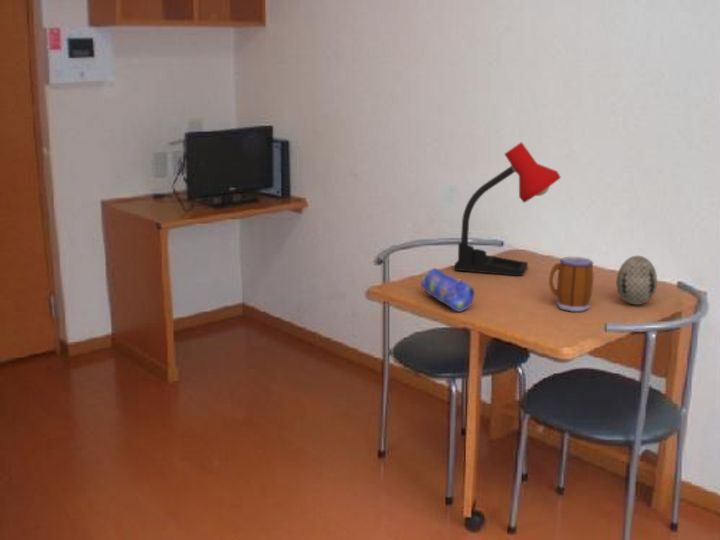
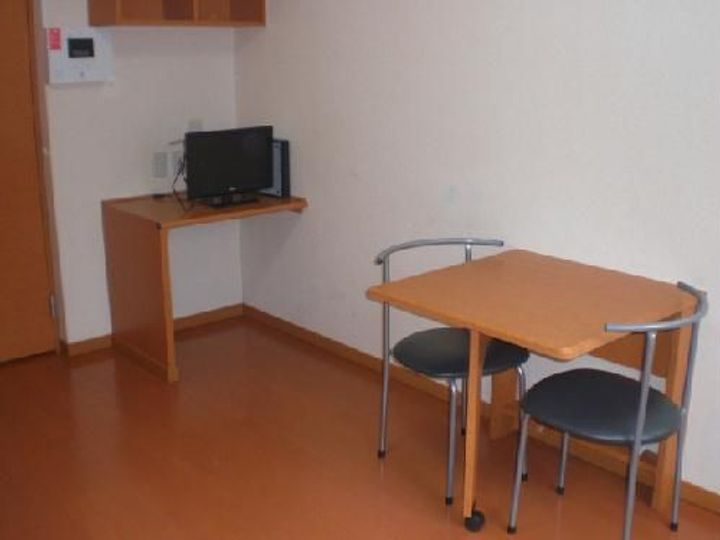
- decorative egg [615,255,658,306]
- pencil case [420,267,477,313]
- mug [548,256,595,312]
- desk lamp [453,141,562,277]
